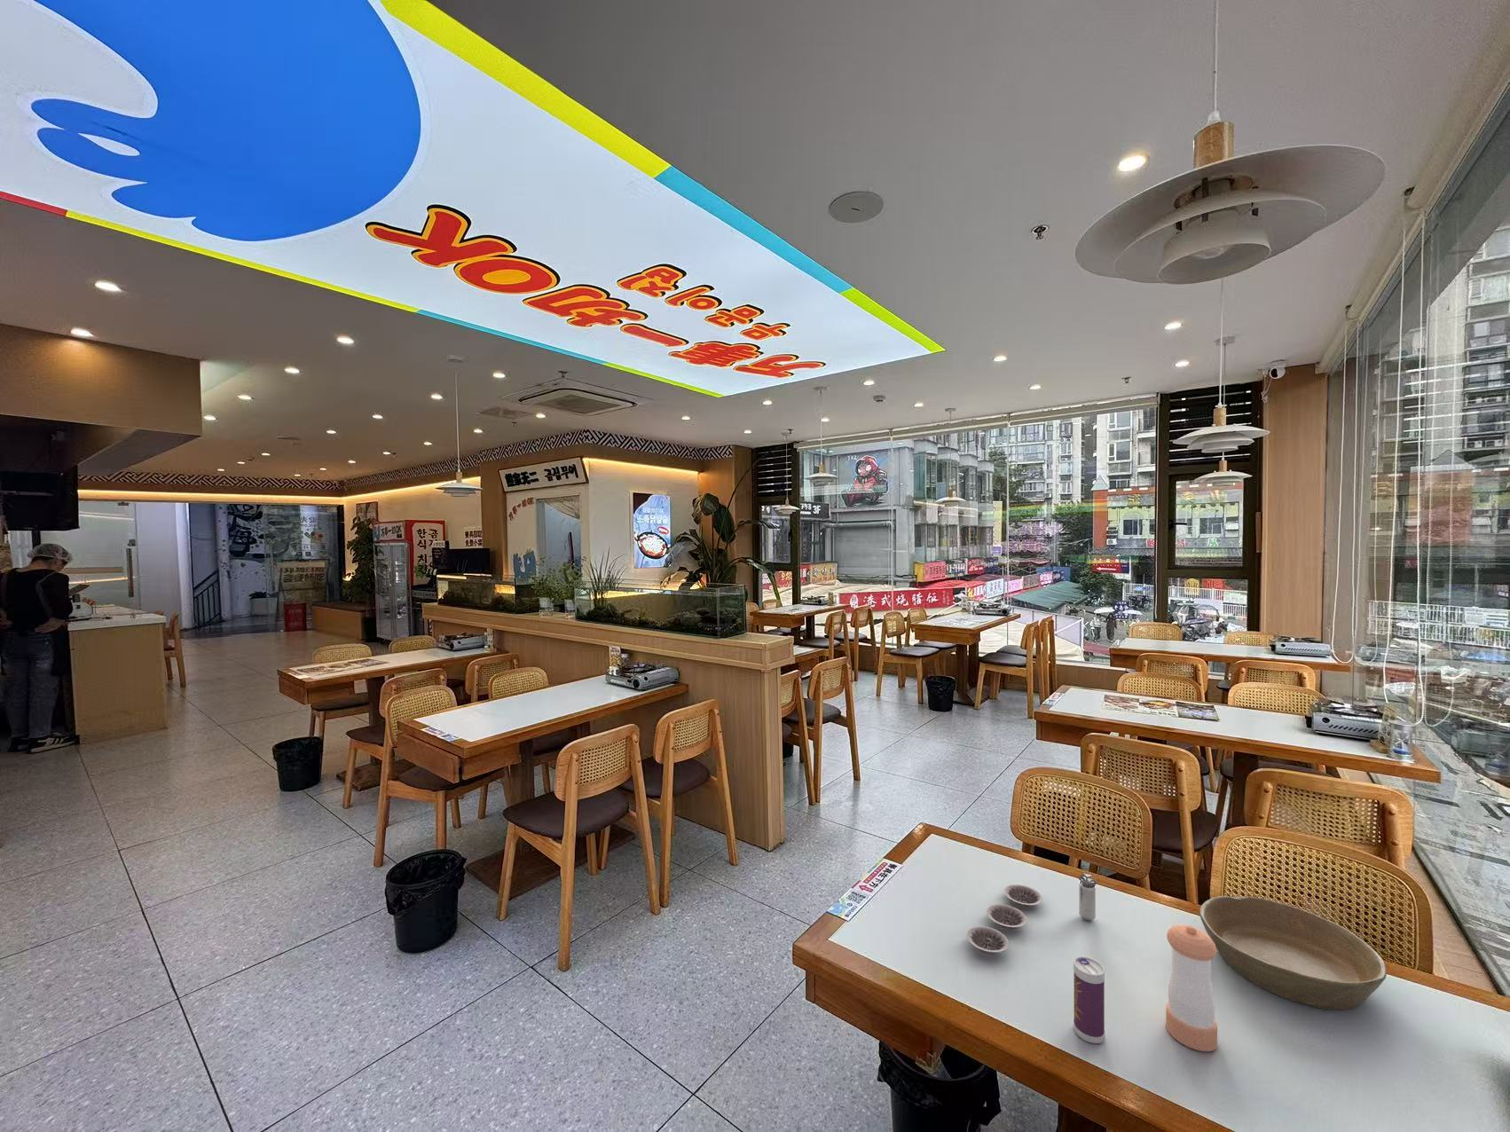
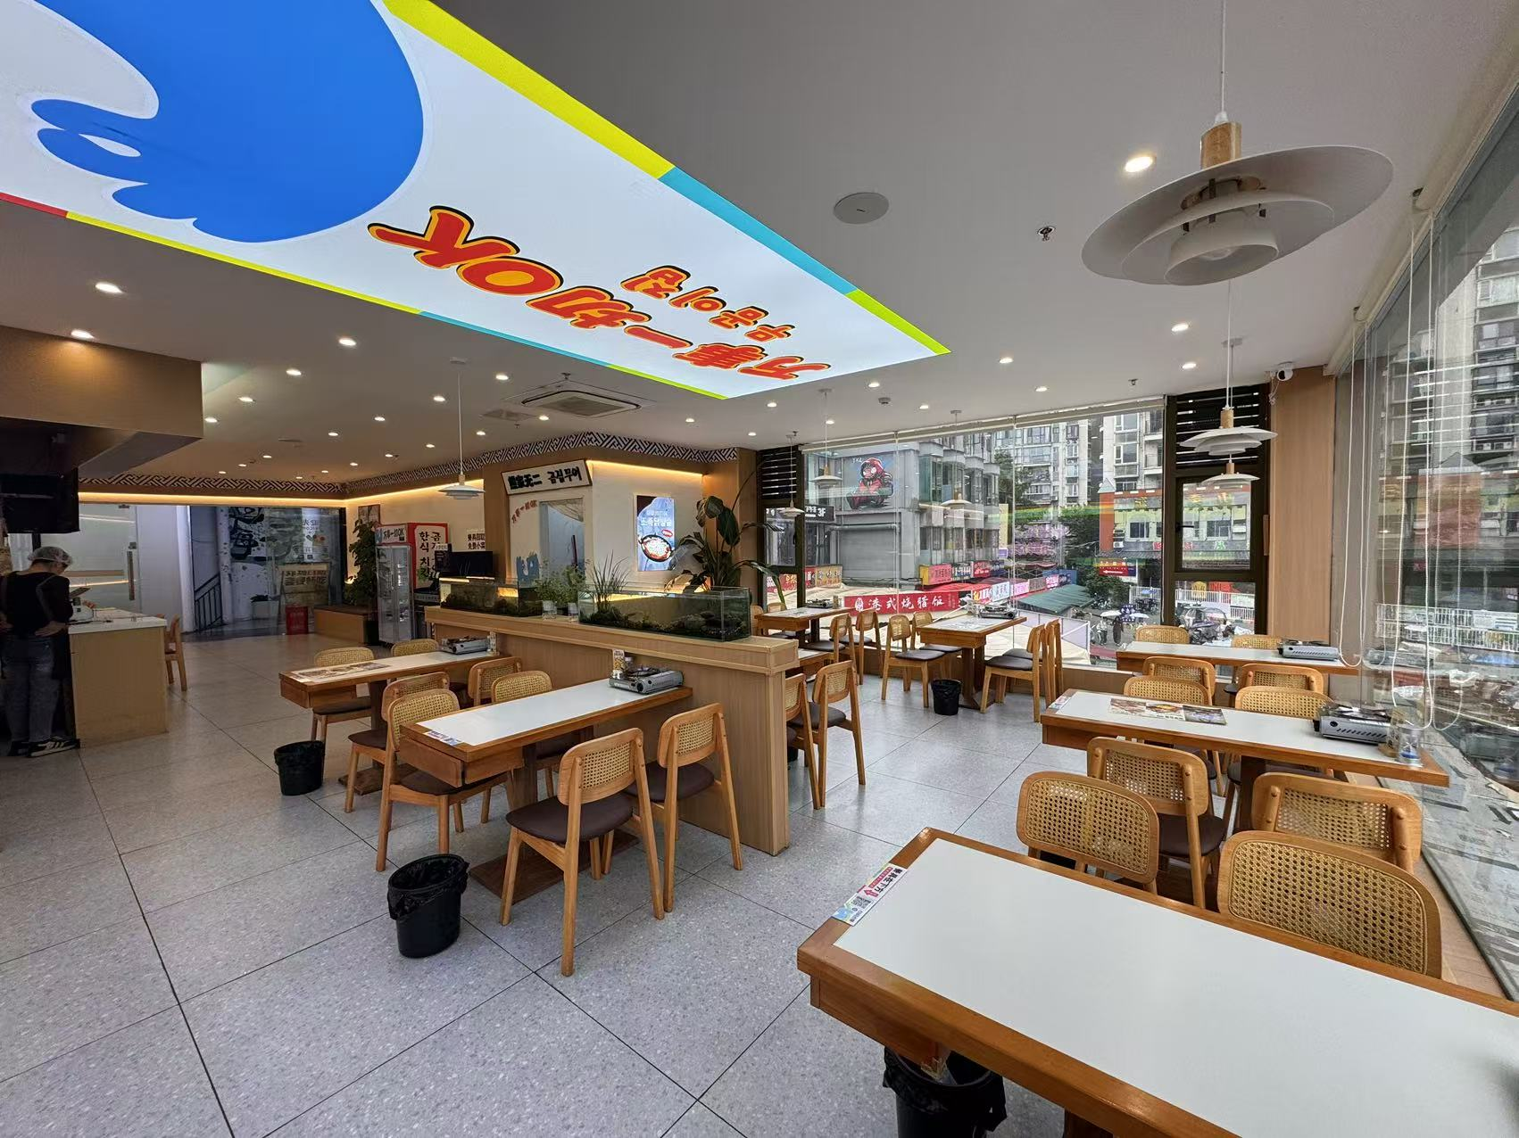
- bowl [1198,895,1388,1012]
- shaker [1078,873,1097,922]
- beverage can [1072,956,1106,1044]
- plate [967,883,1044,955]
- pepper shaker [1165,924,1219,1052]
